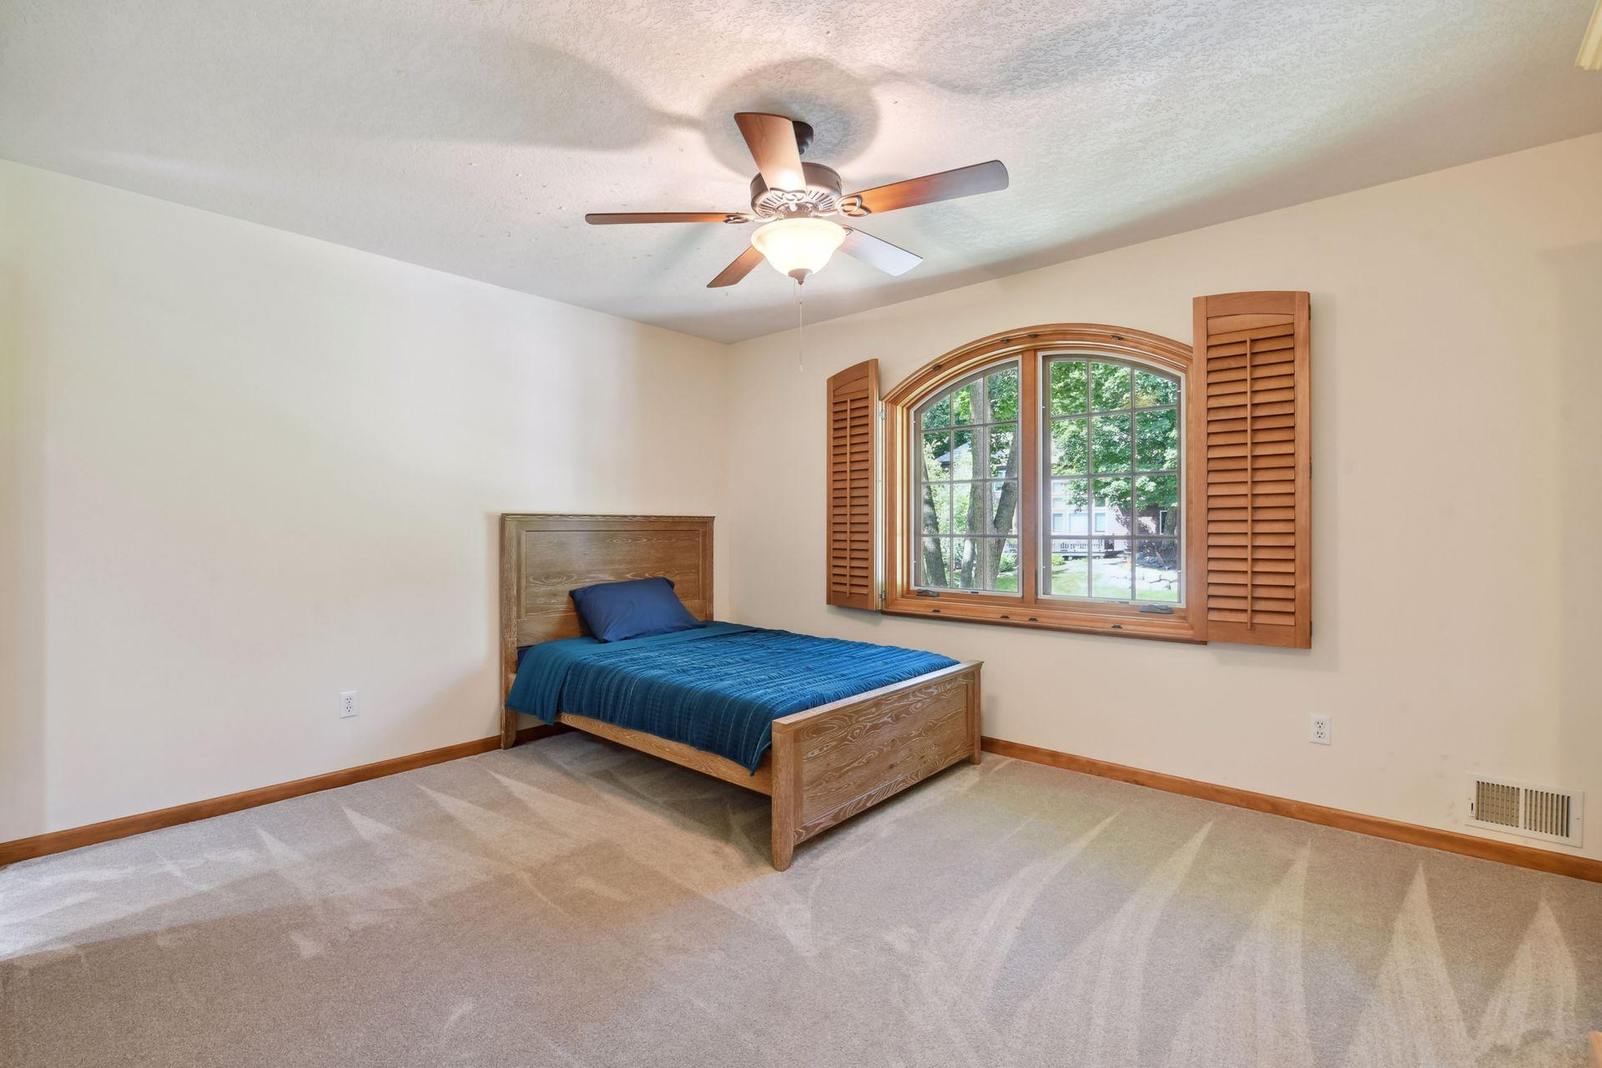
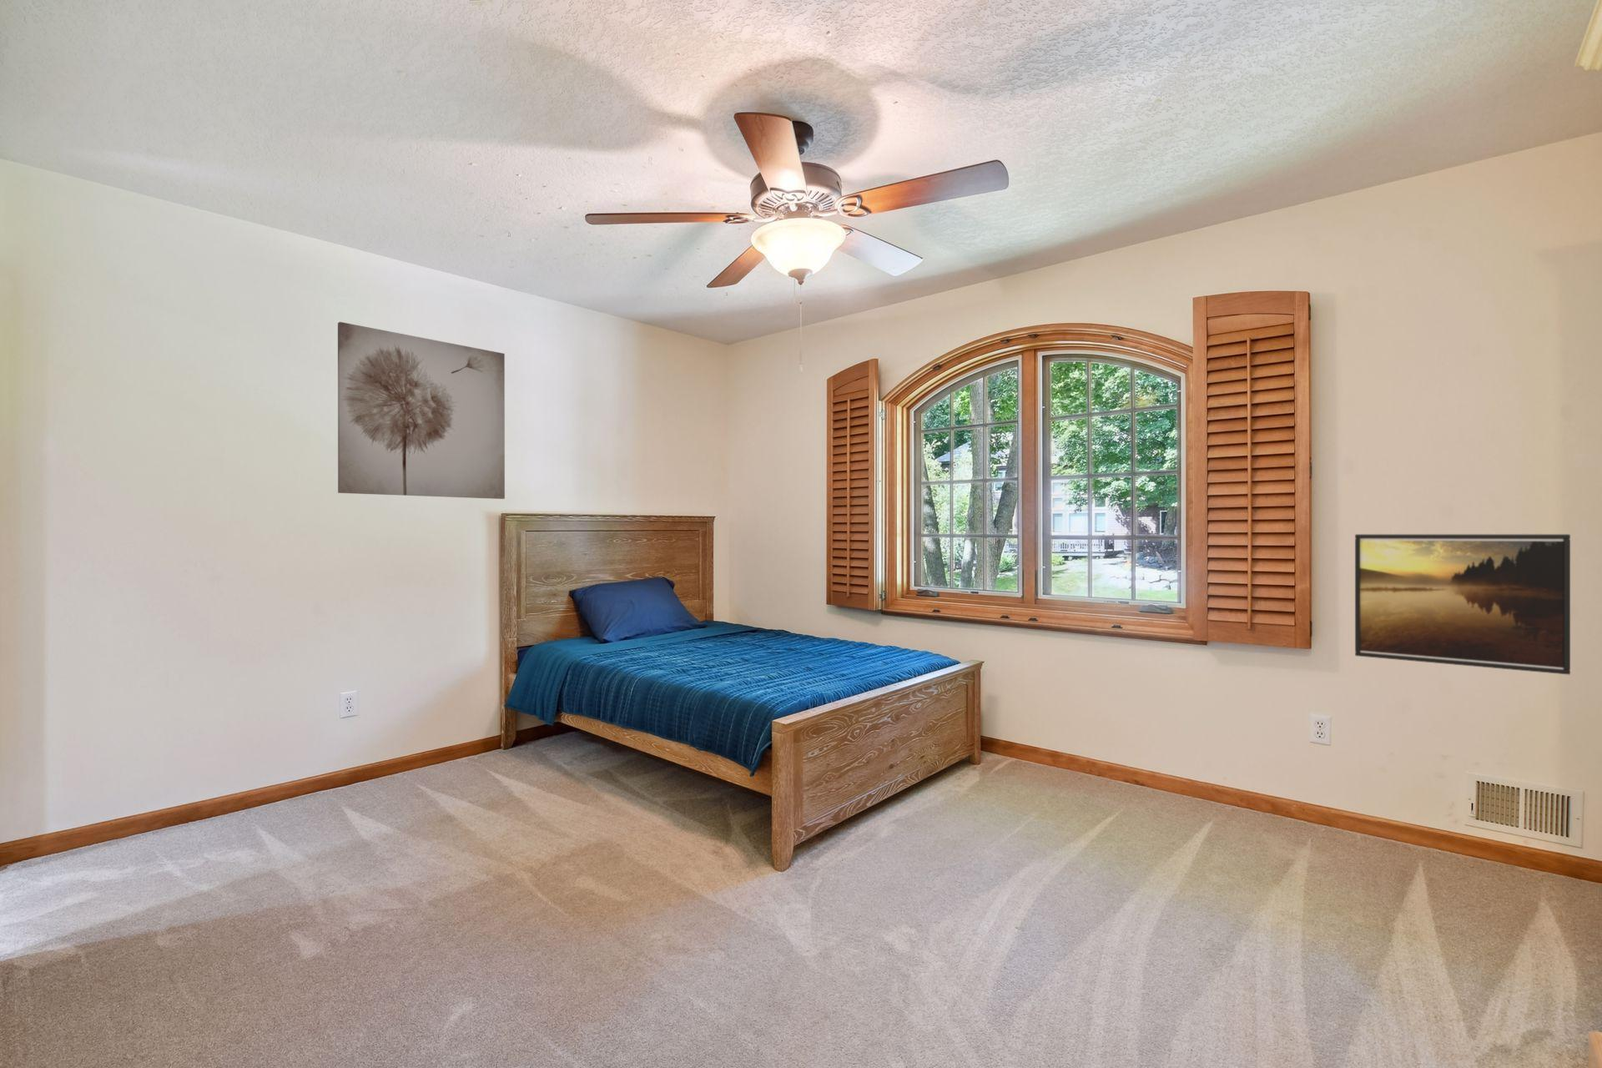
+ wall art [337,321,505,499]
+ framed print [1354,533,1571,675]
